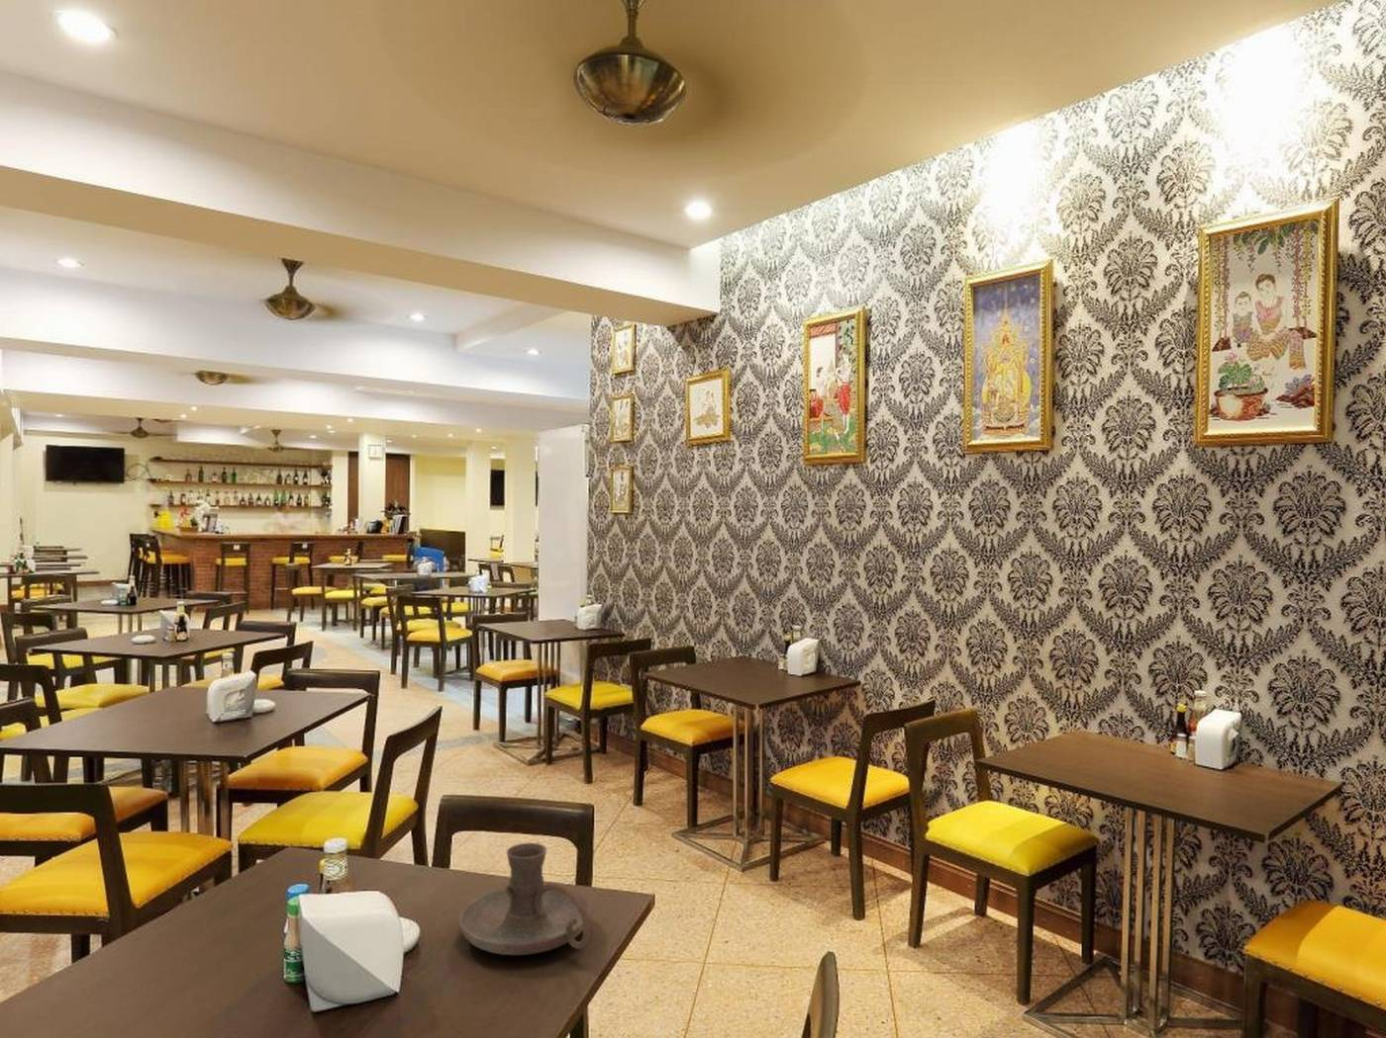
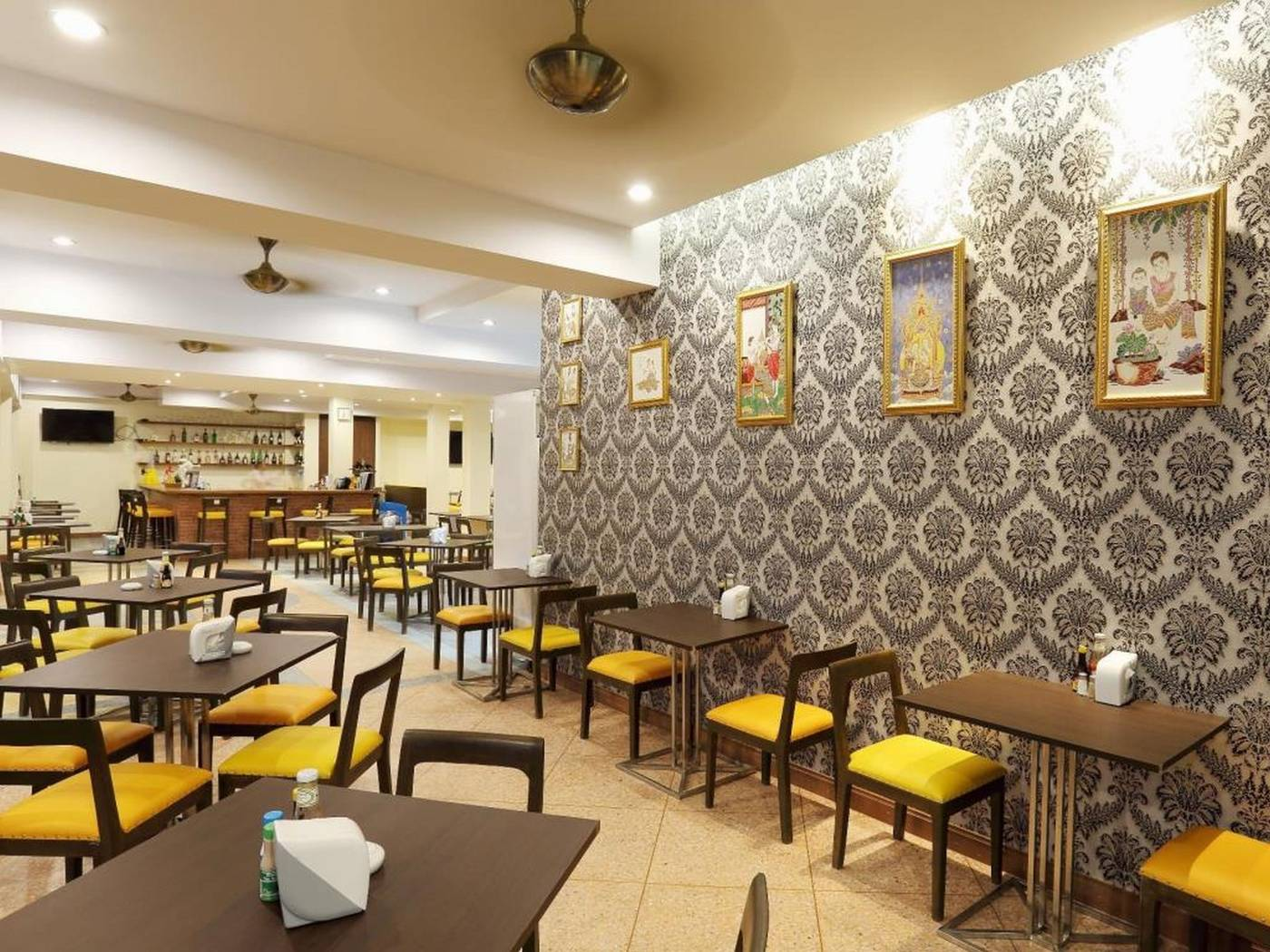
- candle holder [458,842,592,956]
